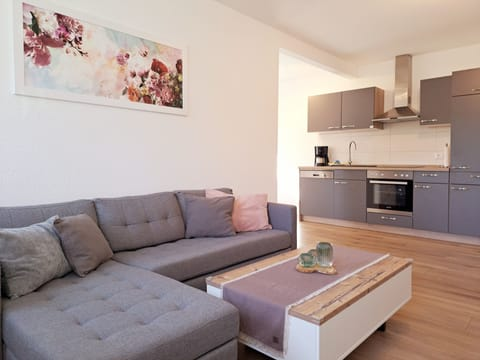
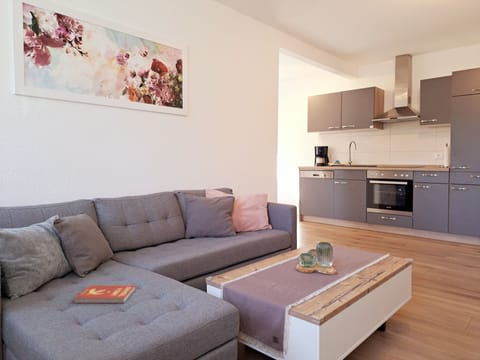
+ book [73,285,137,304]
